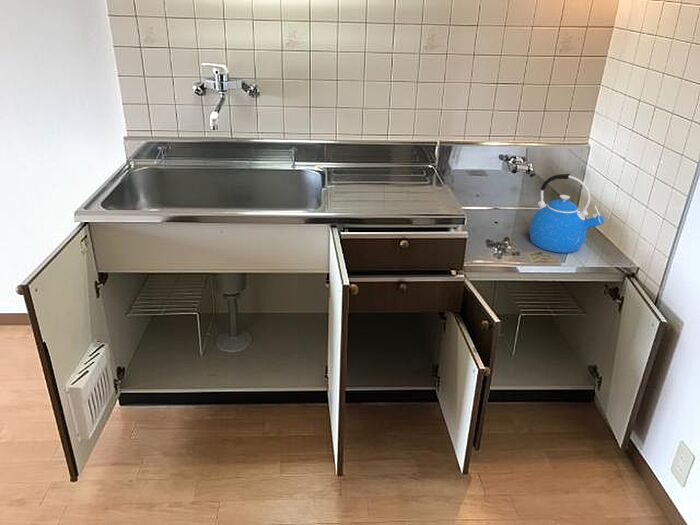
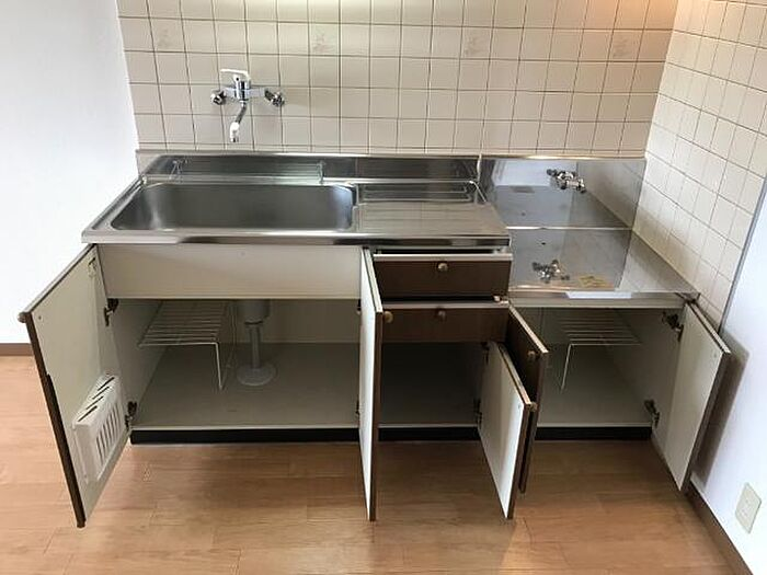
- kettle [529,173,605,254]
